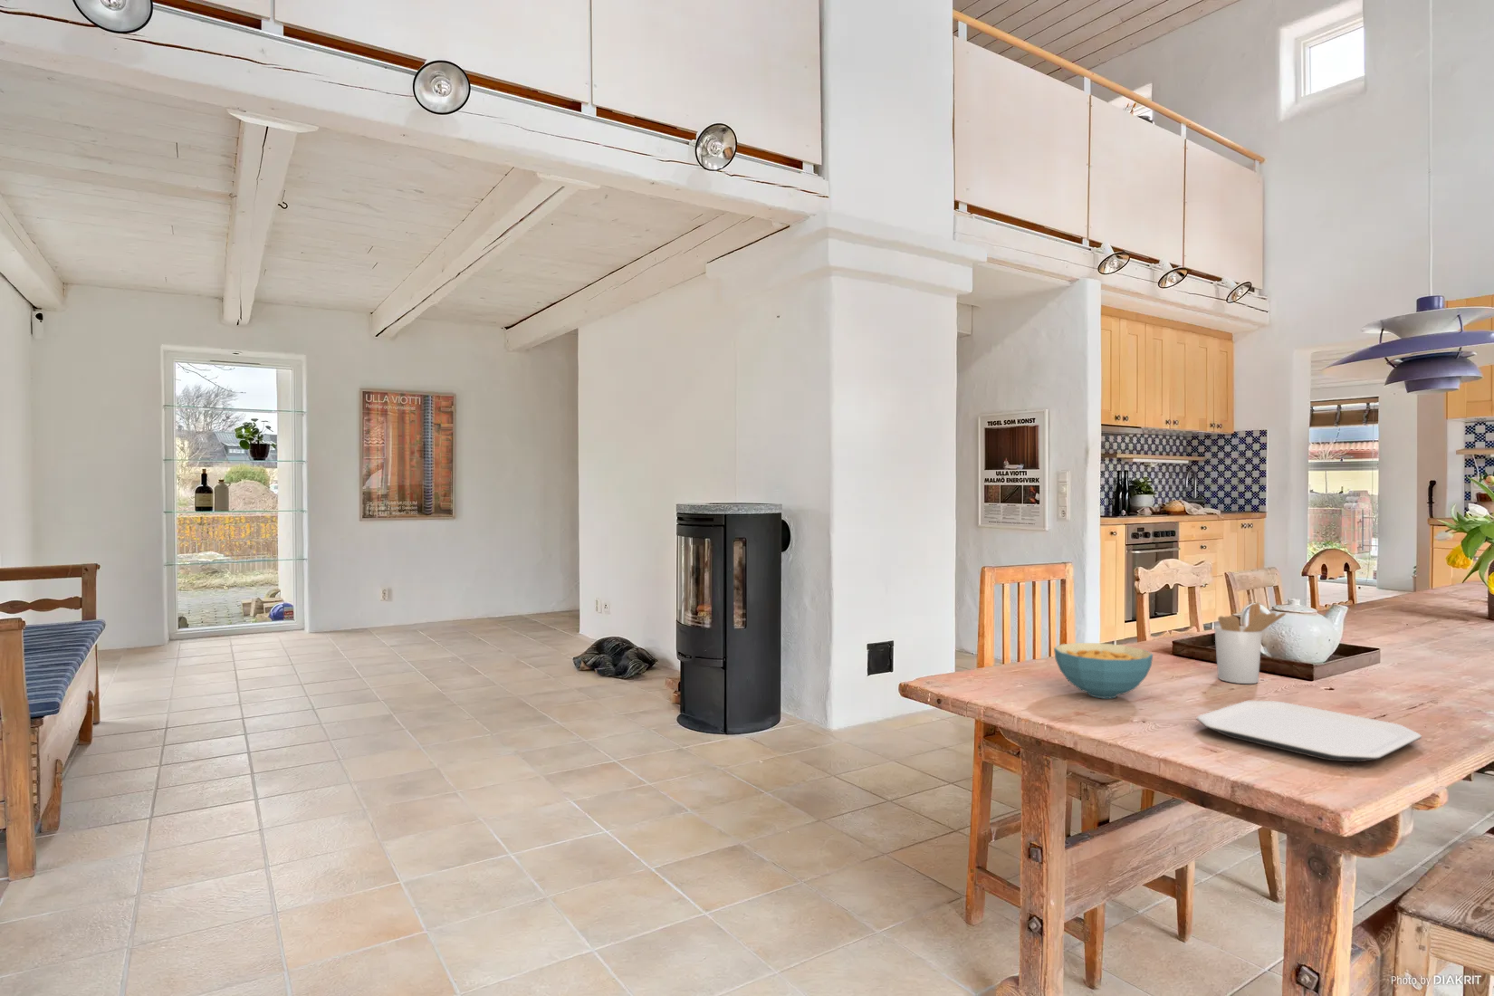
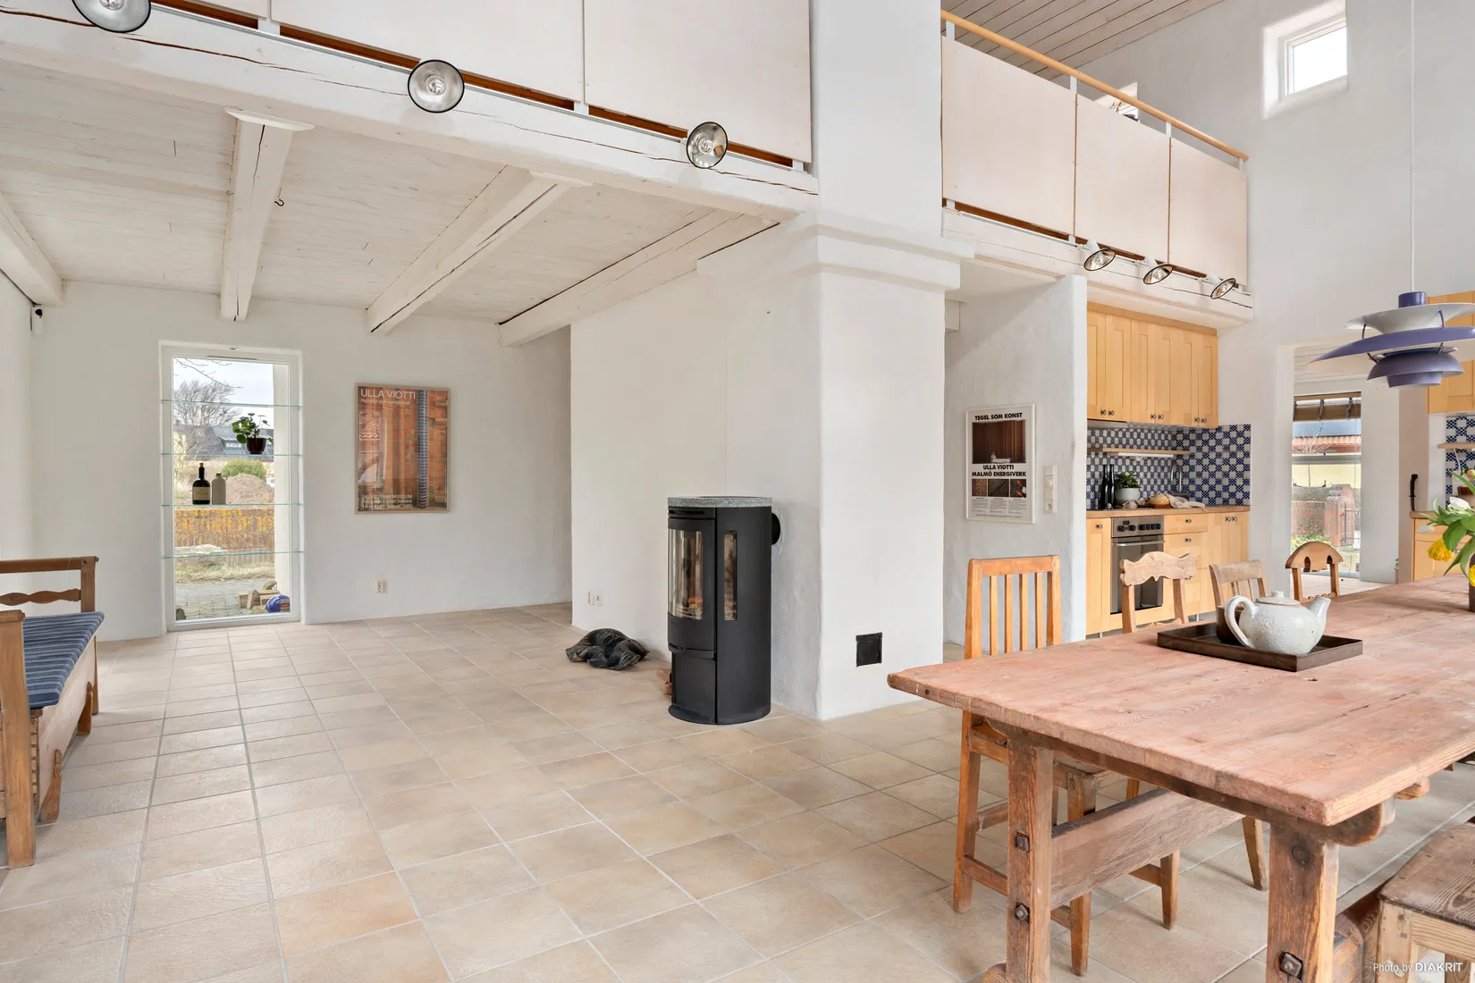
- cereal bowl [1053,643,1154,699]
- plate [1195,700,1423,763]
- utensil holder [1213,602,1286,685]
